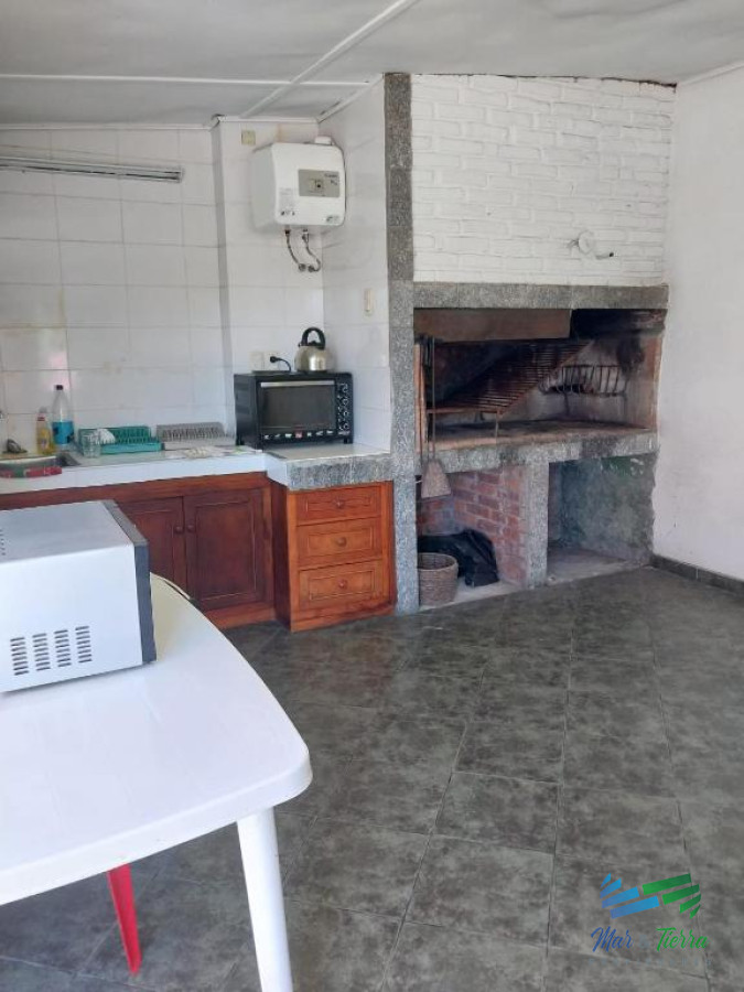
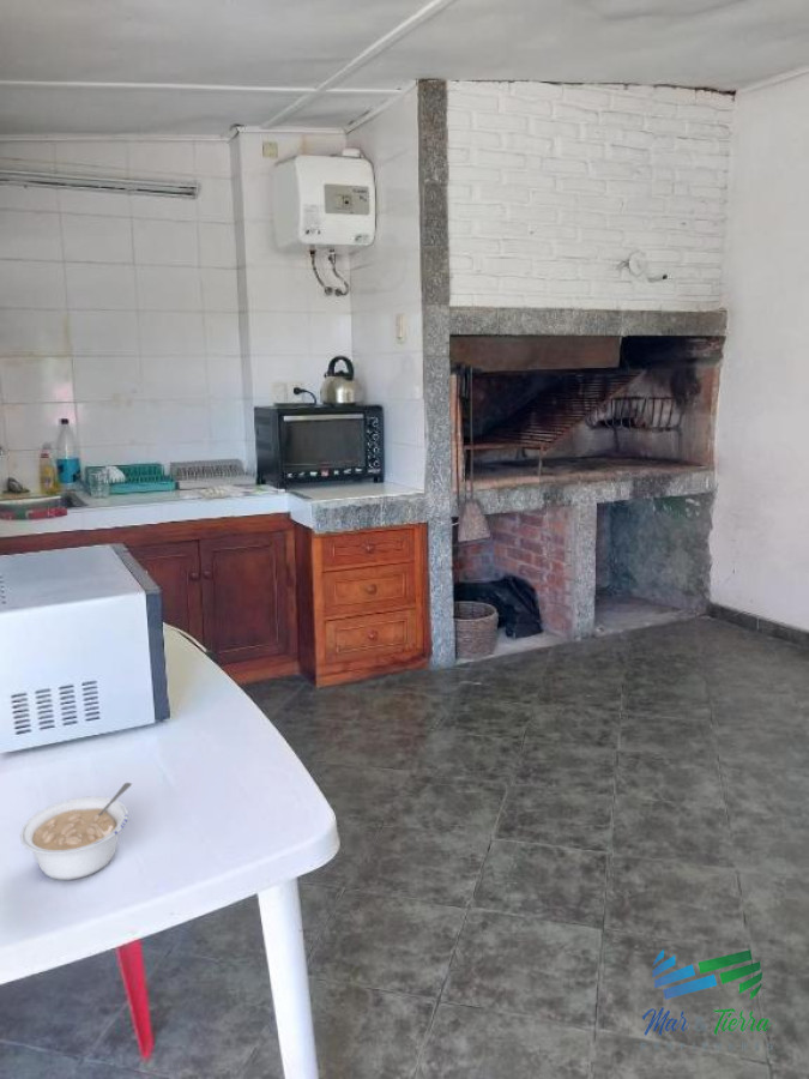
+ legume [19,782,133,881]
